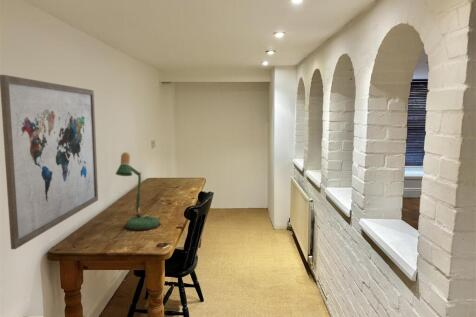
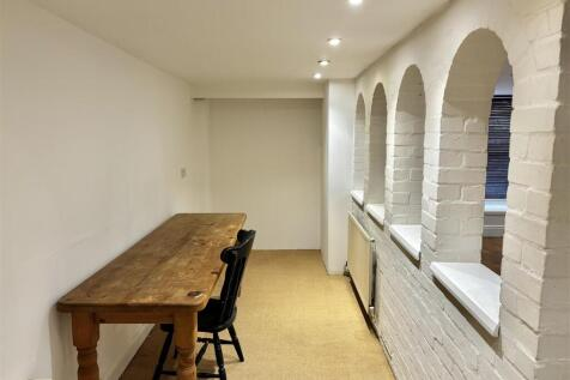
- wall art [0,74,99,250]
- desk lamp [115,151,161,231]
